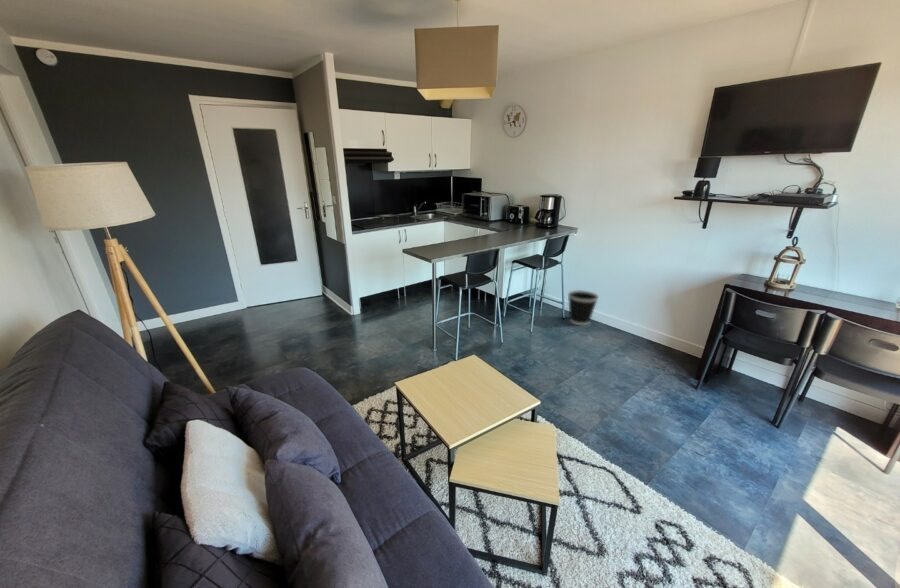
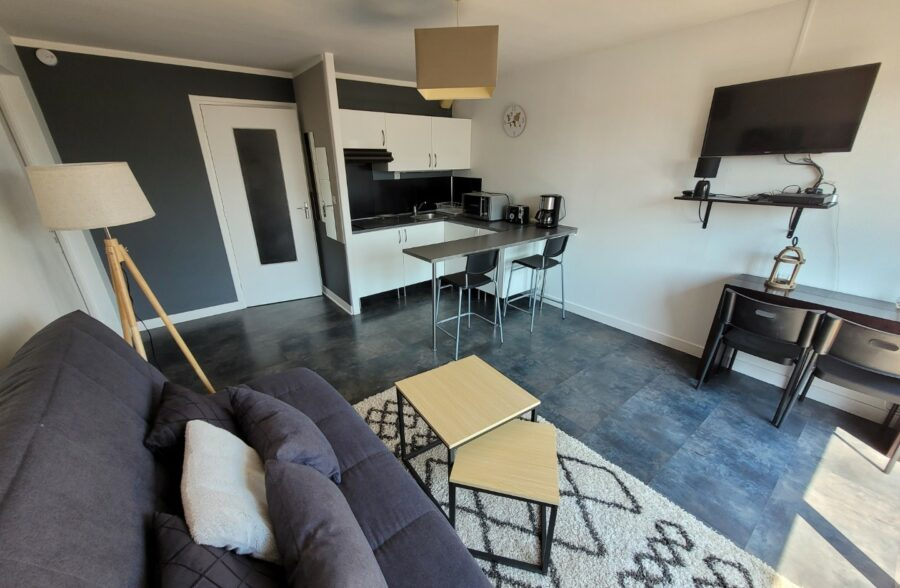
- wastebasket [567,289,600,326]
